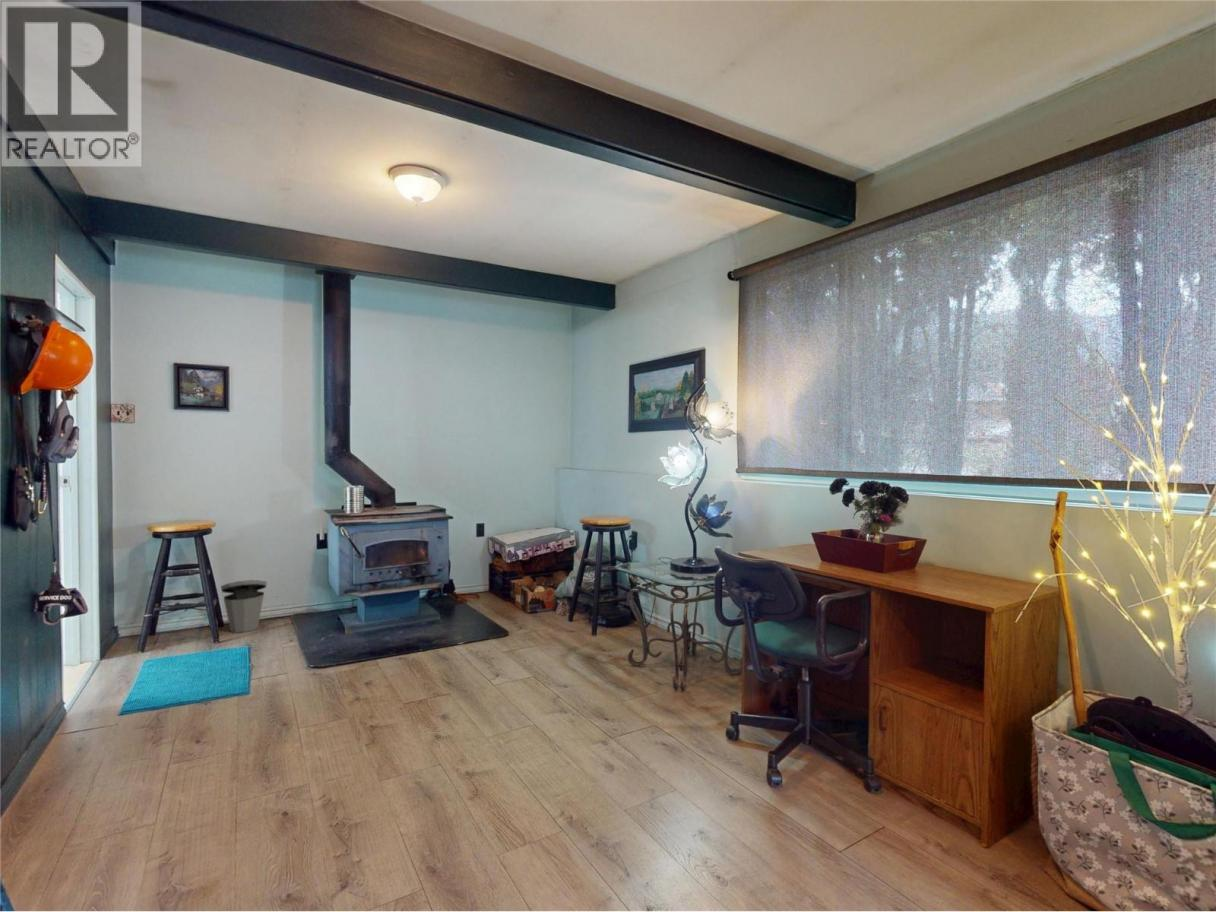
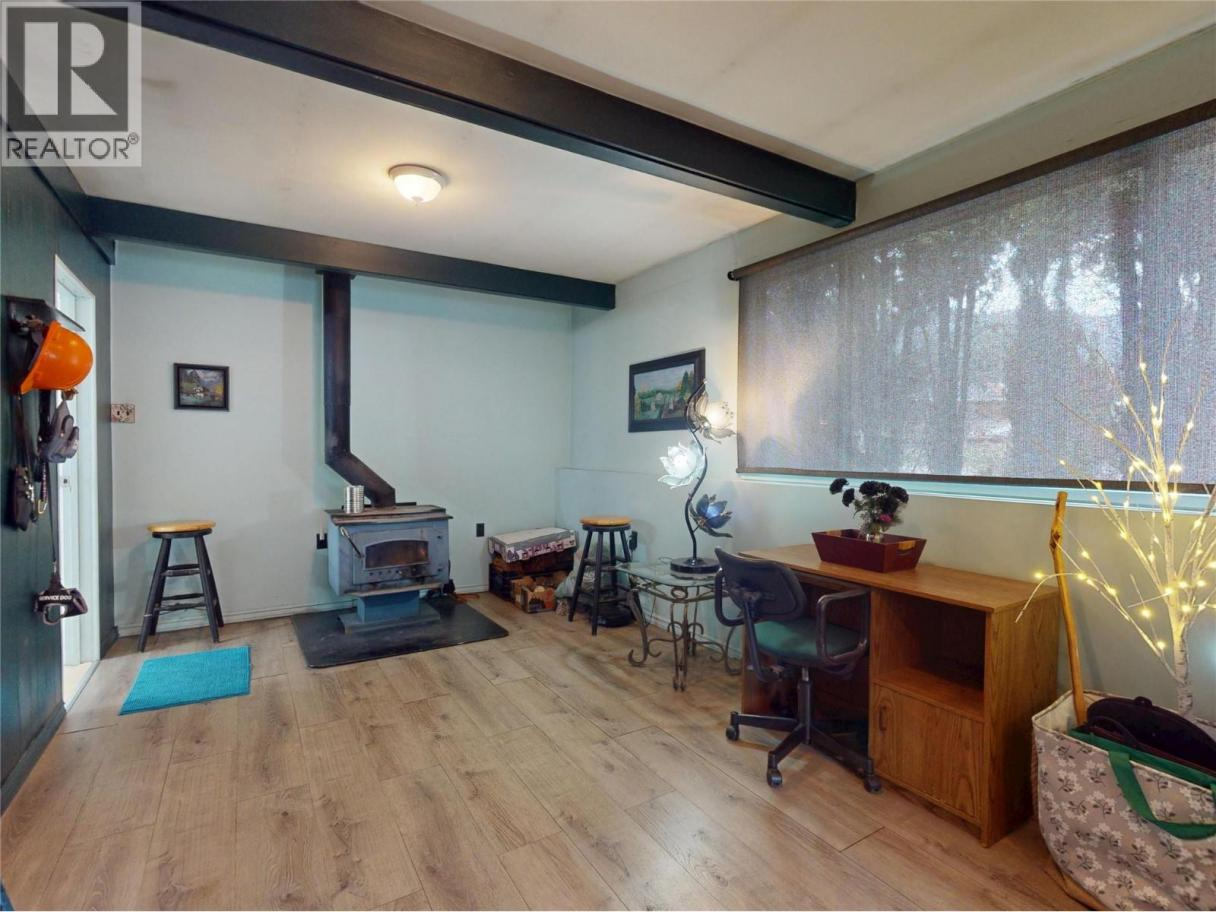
- trash can [220,579,268,634]
